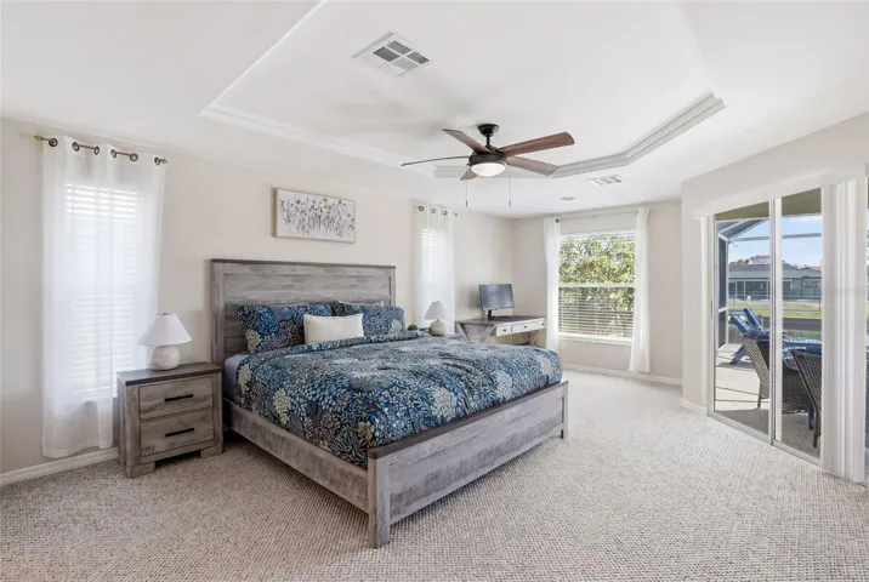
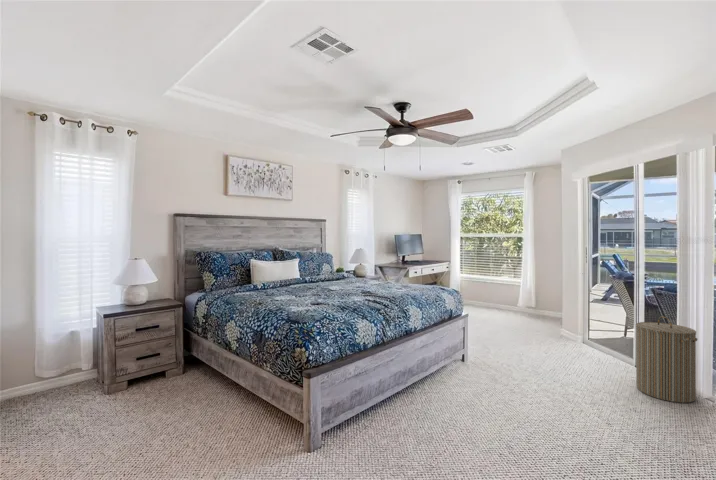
+ laundry hamper [635,315,699,404]
